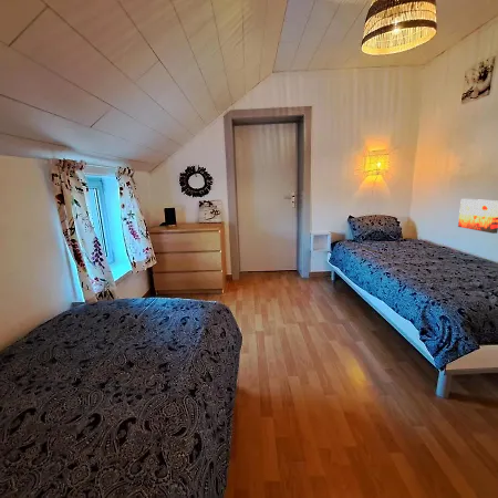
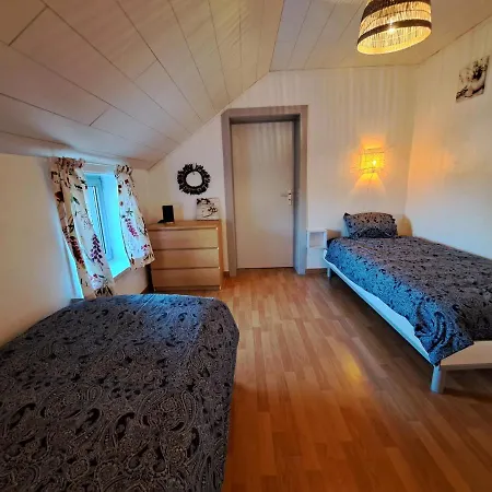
- wall art [457,198,498,235]
